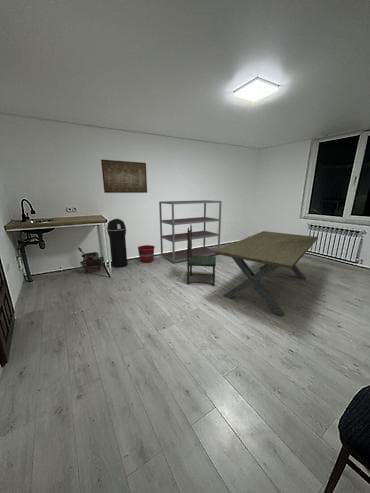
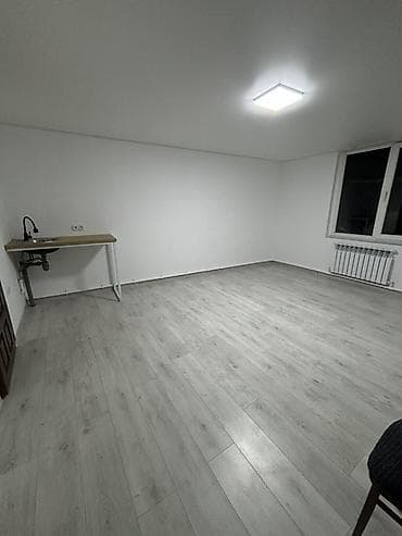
- backpack [77,246,105,274]
- trash can [106,218,129,268]
- dining chair [186,224,217,287]
- shelving unit [158,199,223,264]
- dining table [214,230,319,317]
- bucket [137,244,156,264]
- wall art [100,159,148,194]
